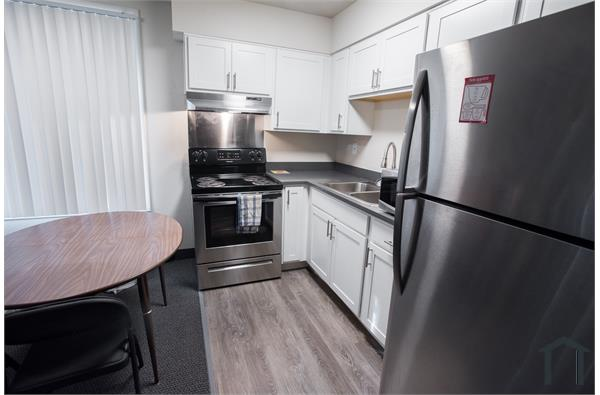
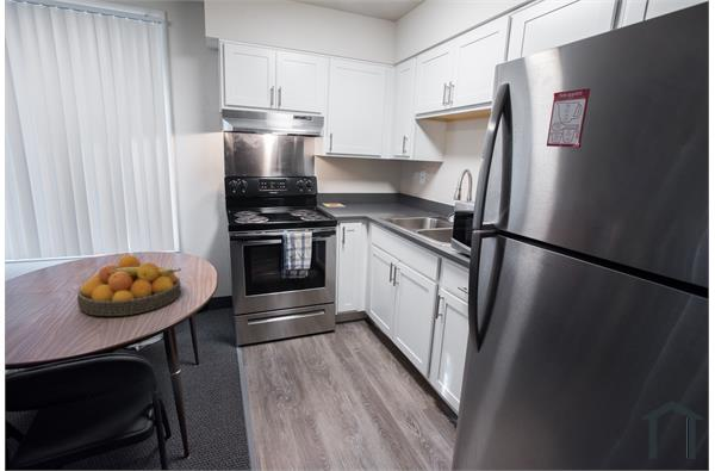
+ fruit bowl [76,254,182,317]
